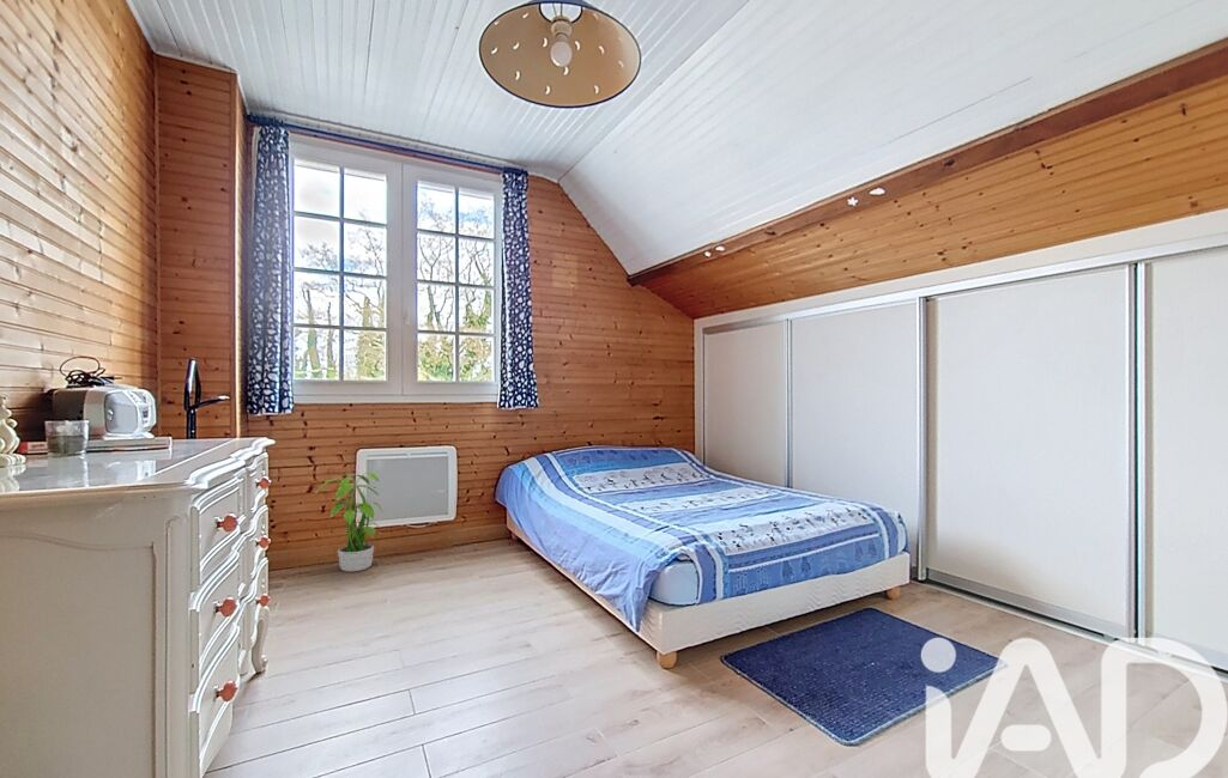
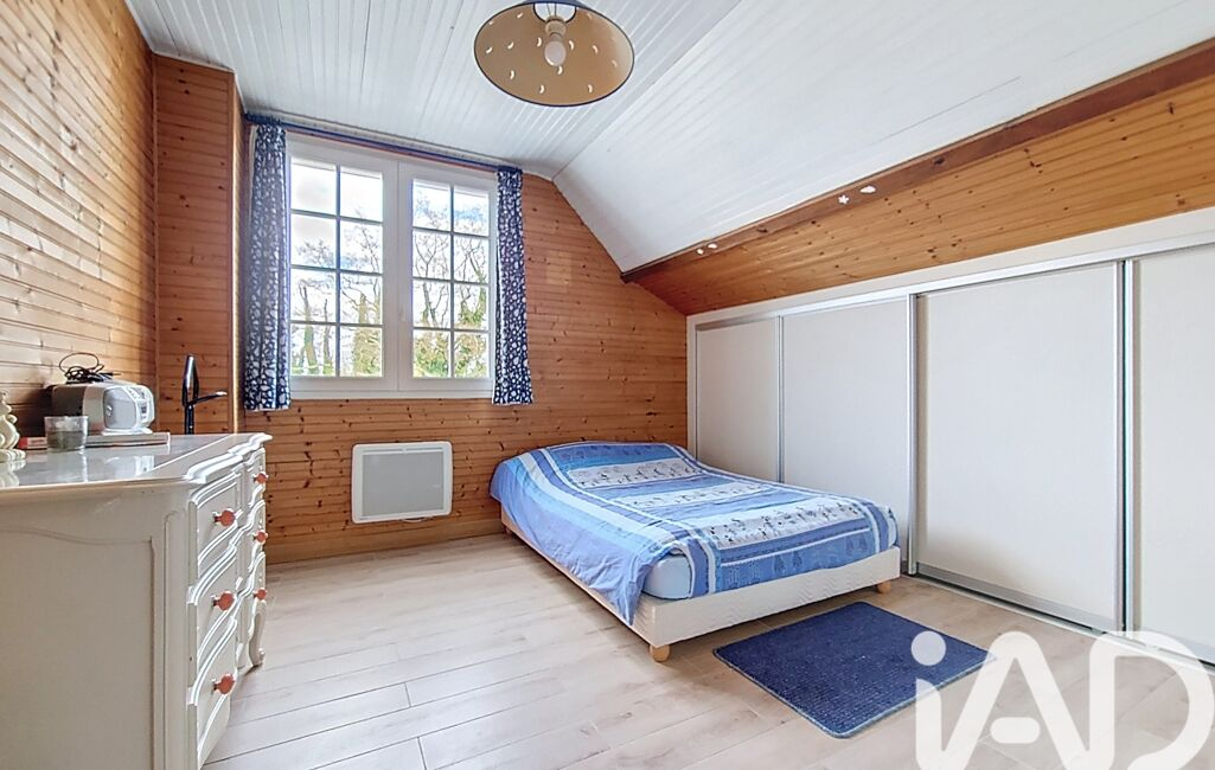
- potted plant [314,470,383,573]
